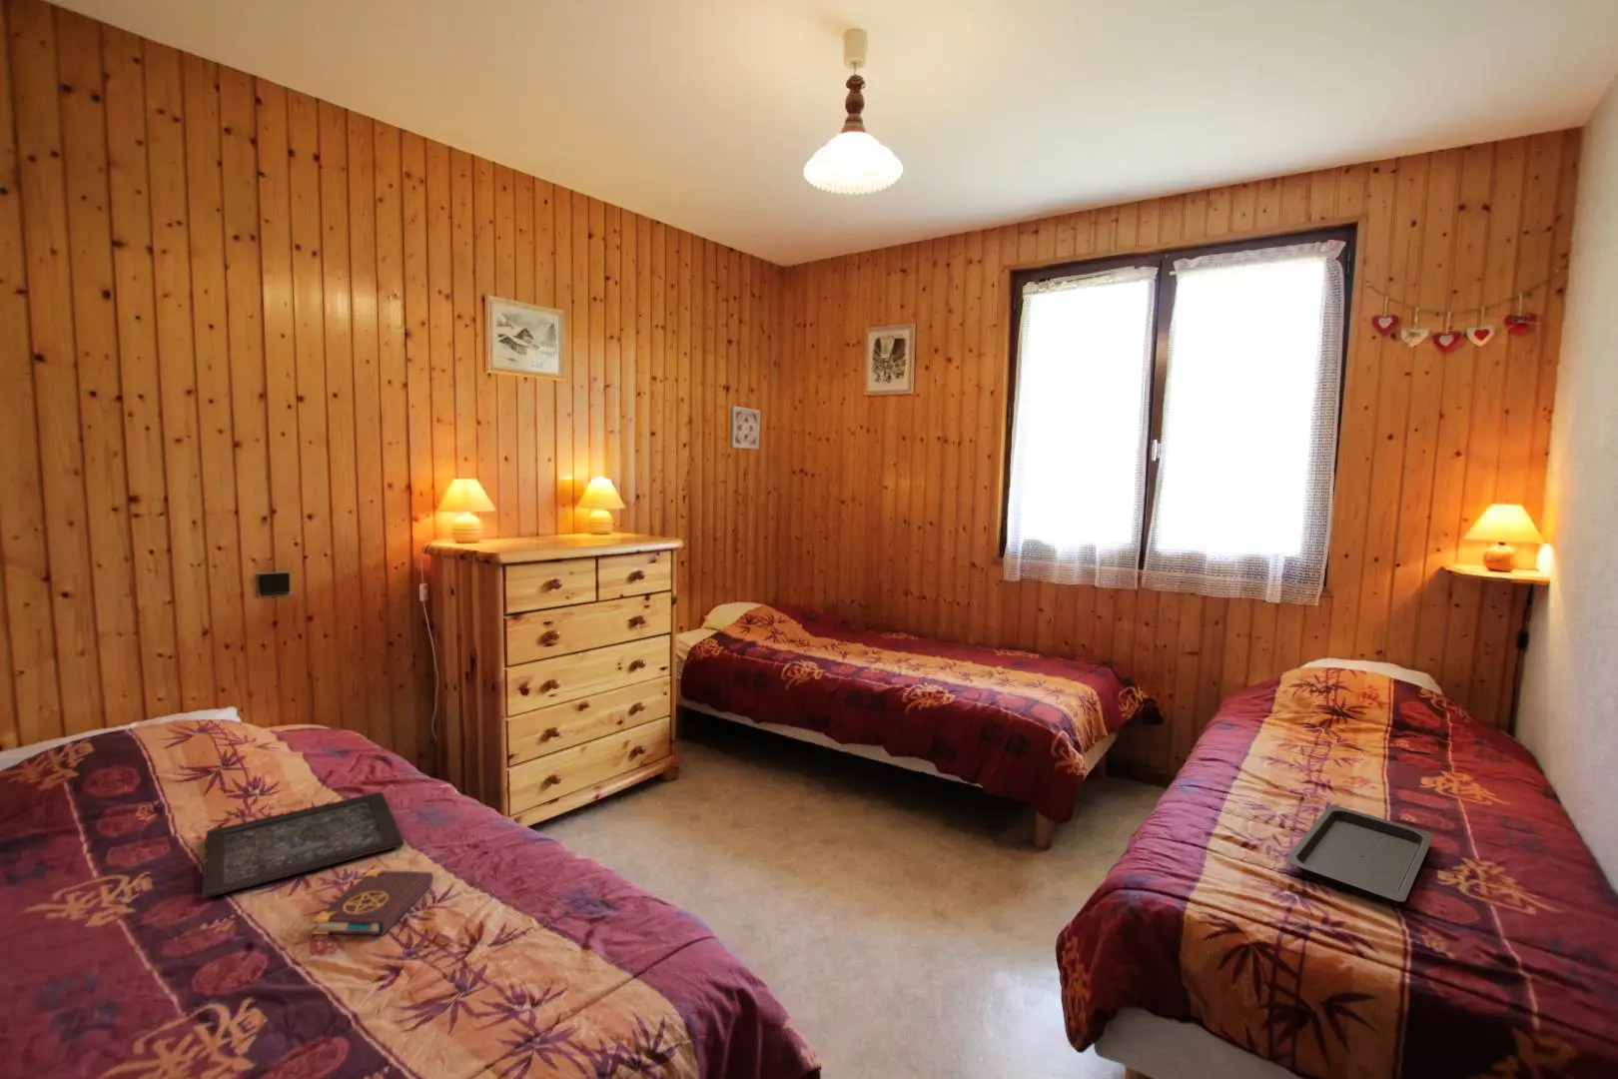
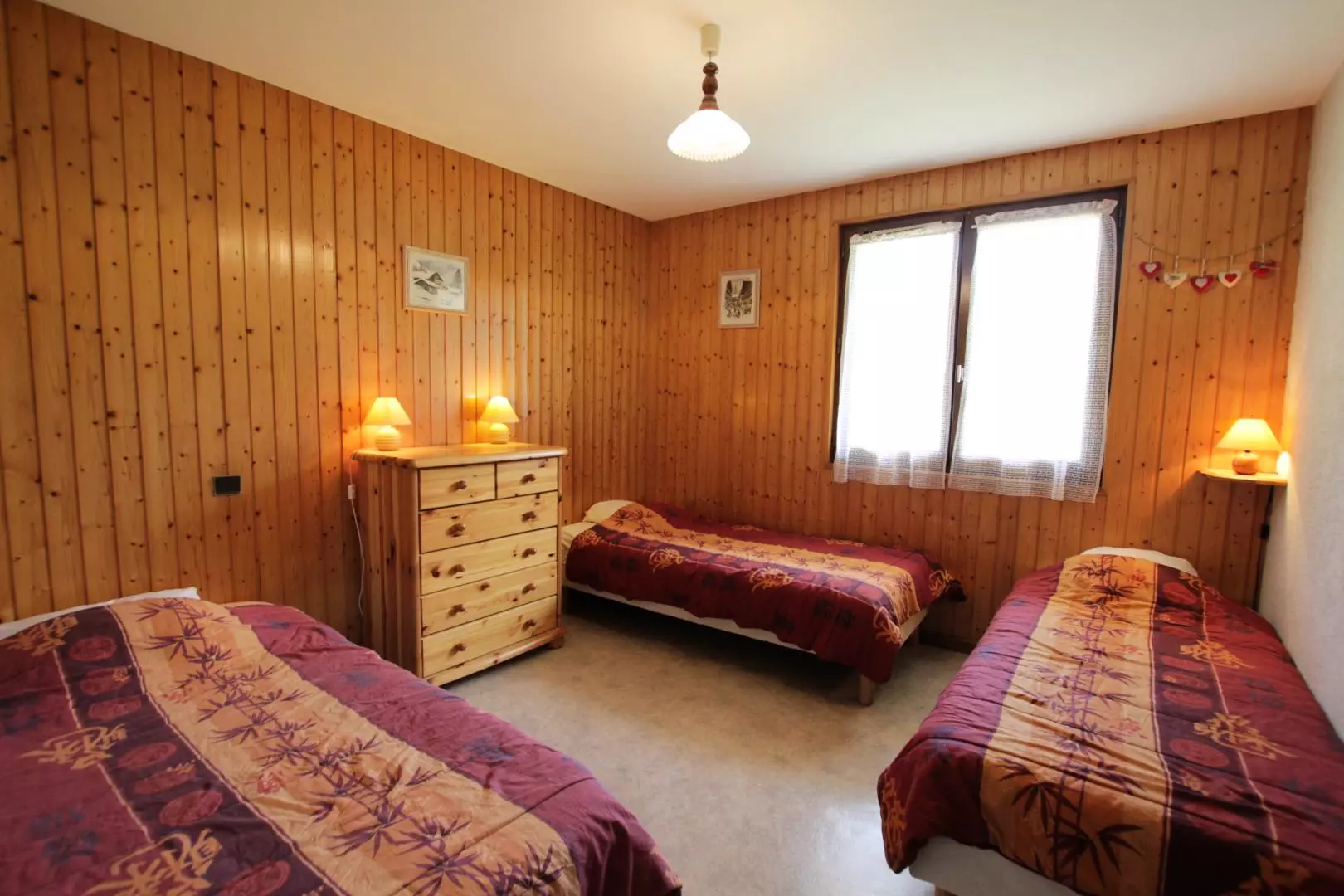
- wall ornament [730,405,761,450]
- serving tray [1285,804,1434,903]
- tray [201,791,407,900]
- book [312,868,435,936]
